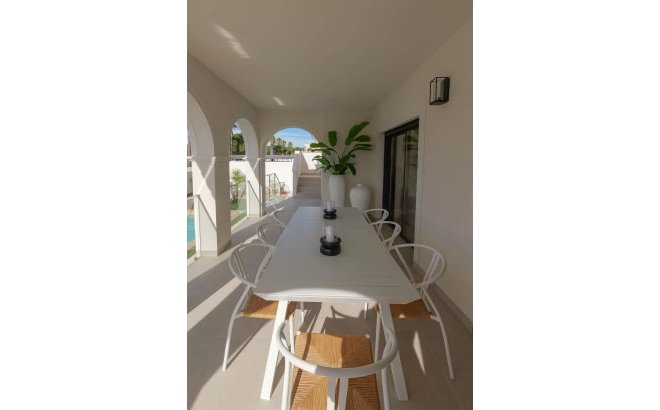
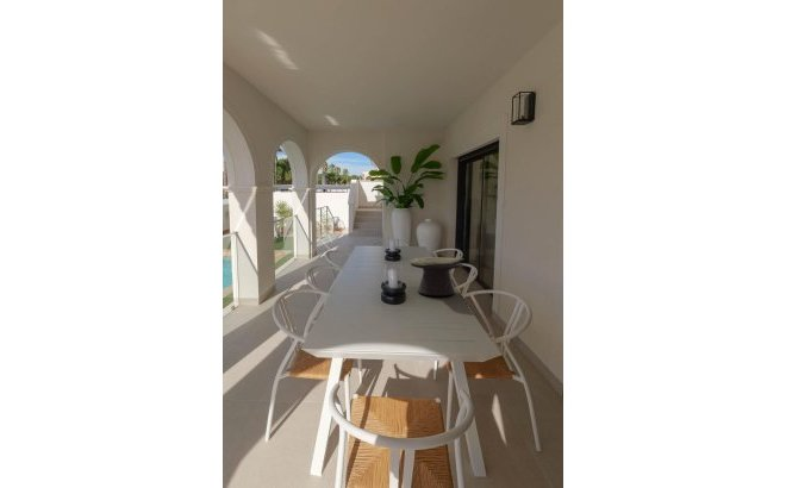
+ decorative bowl [408,256,466,298]
